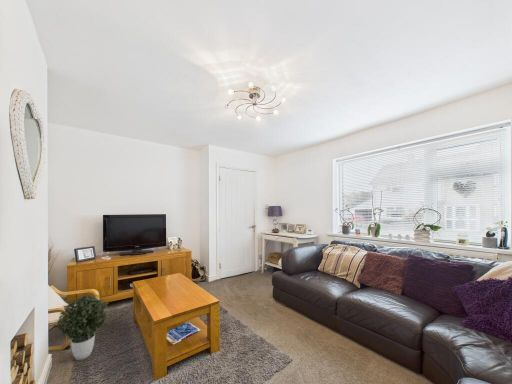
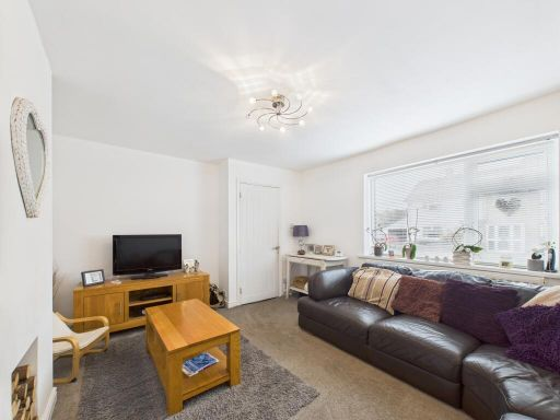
- potted plant [56,294,109,361]
